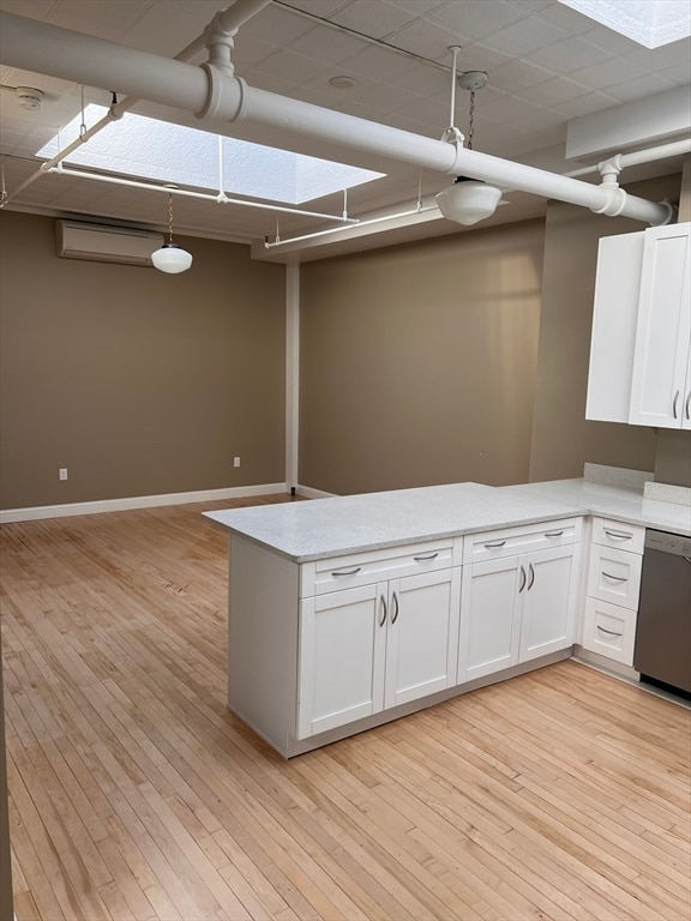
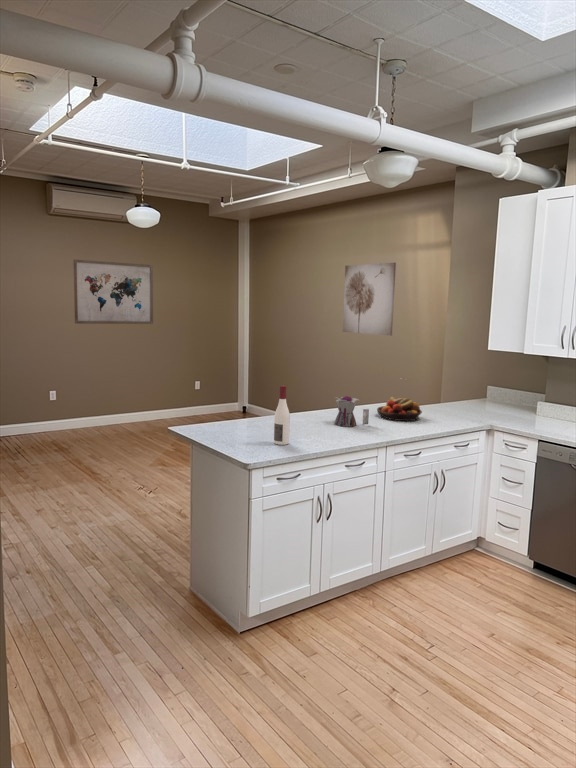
+ teapot [333,395,370,428]
+ wall art [342,262,397,337]
+ alcohol [273,385,291,446]
+ wall art [72,259,154,325]
+ fruit bowl [376,396,423,422]
